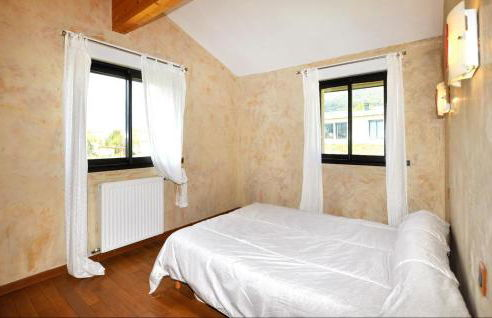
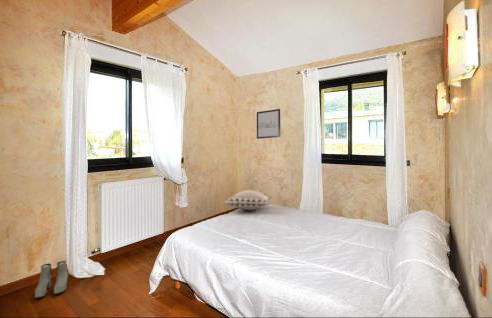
+ wall art [256,108,281,140]
+ decorative pillow [223,189,273,211]
+ boots [34,260,69,299]
